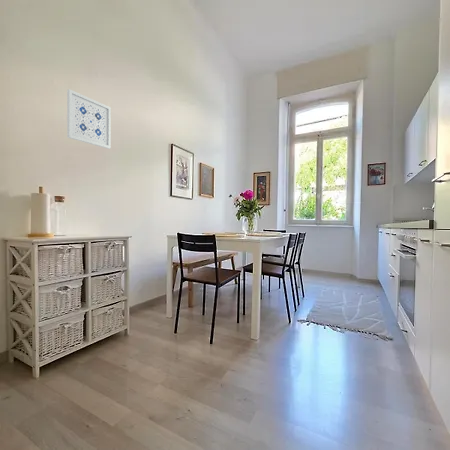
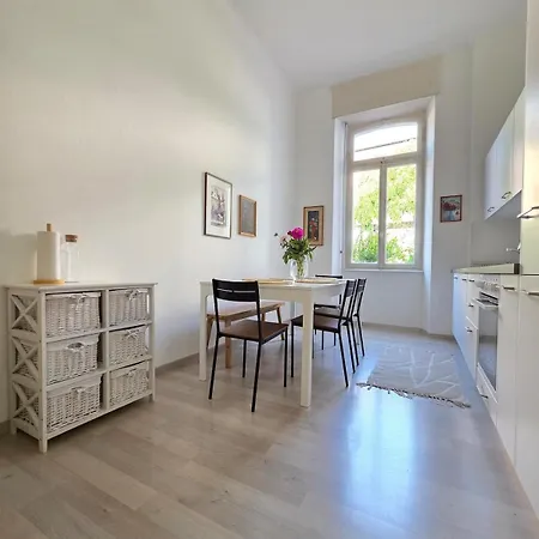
- wall art [66,88,112,150]
